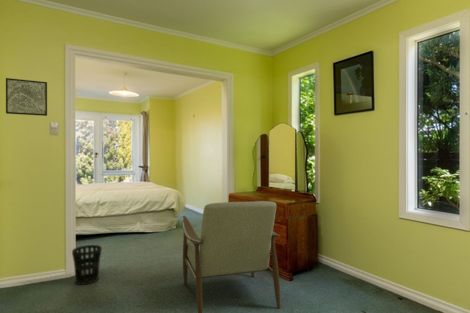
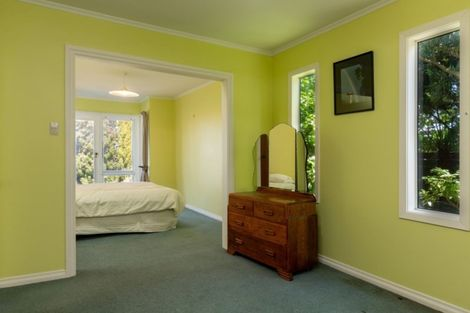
- wastebasket [71,244,103,286]
- wall art [5,77,48,117]
- chair [181,200,281,313]
